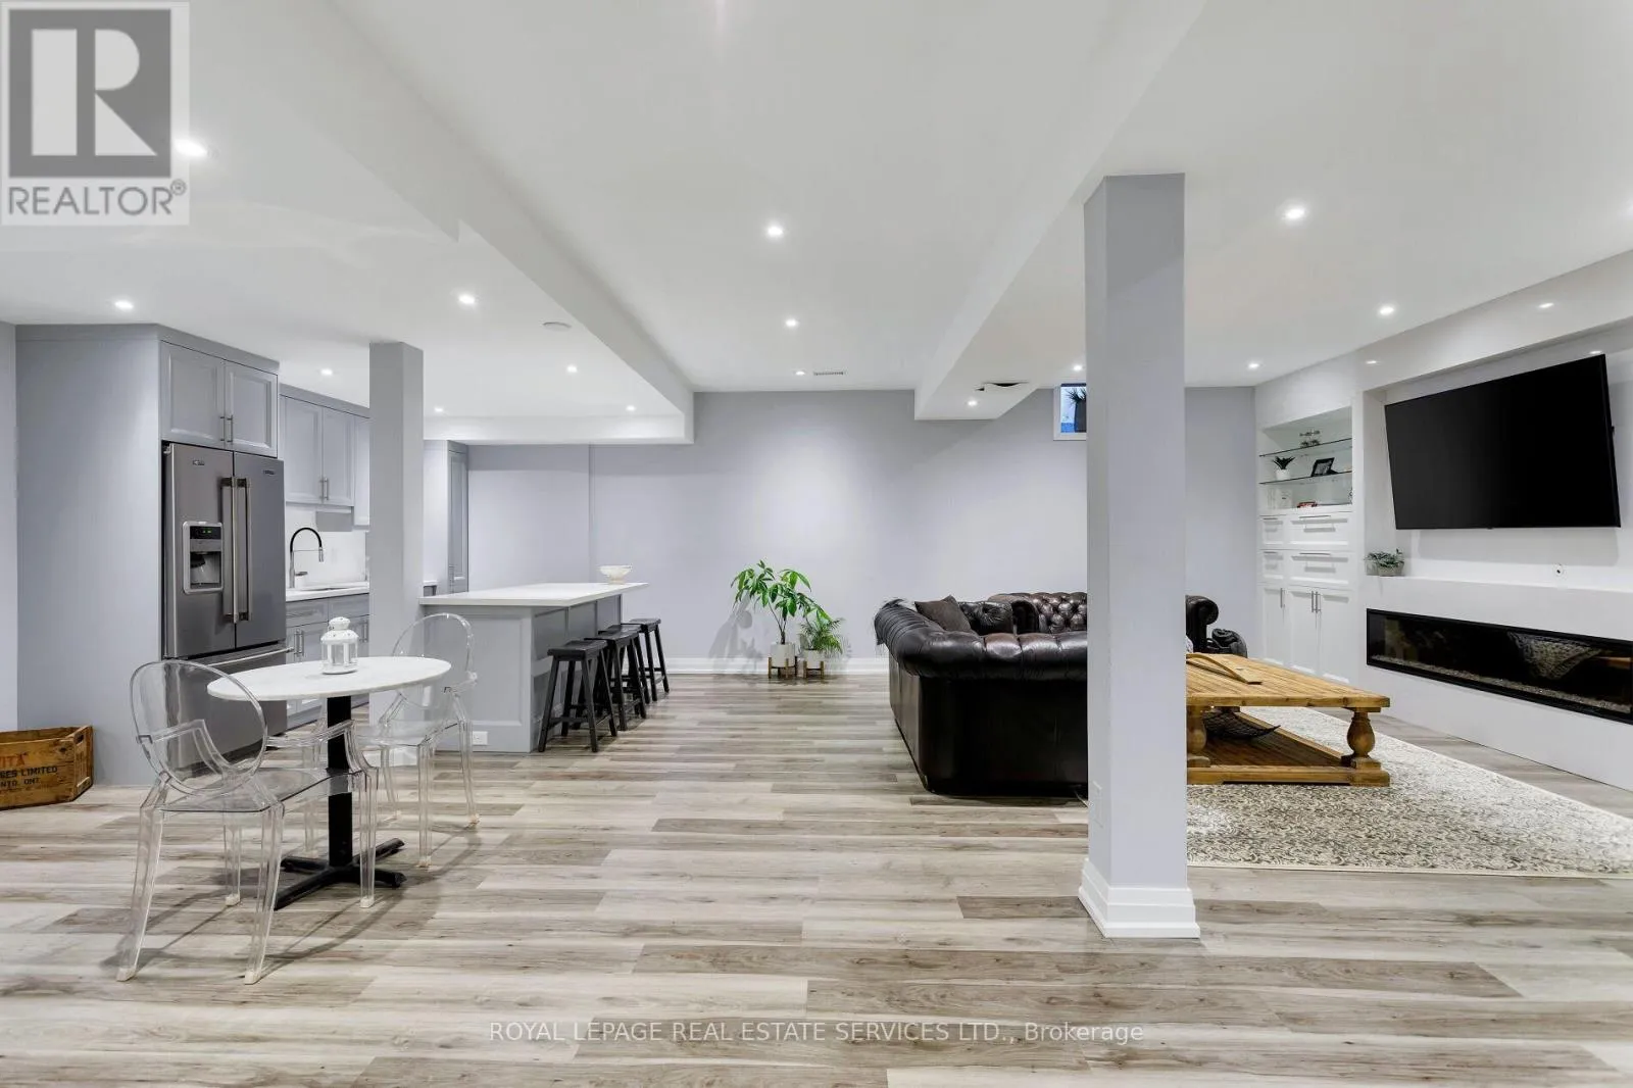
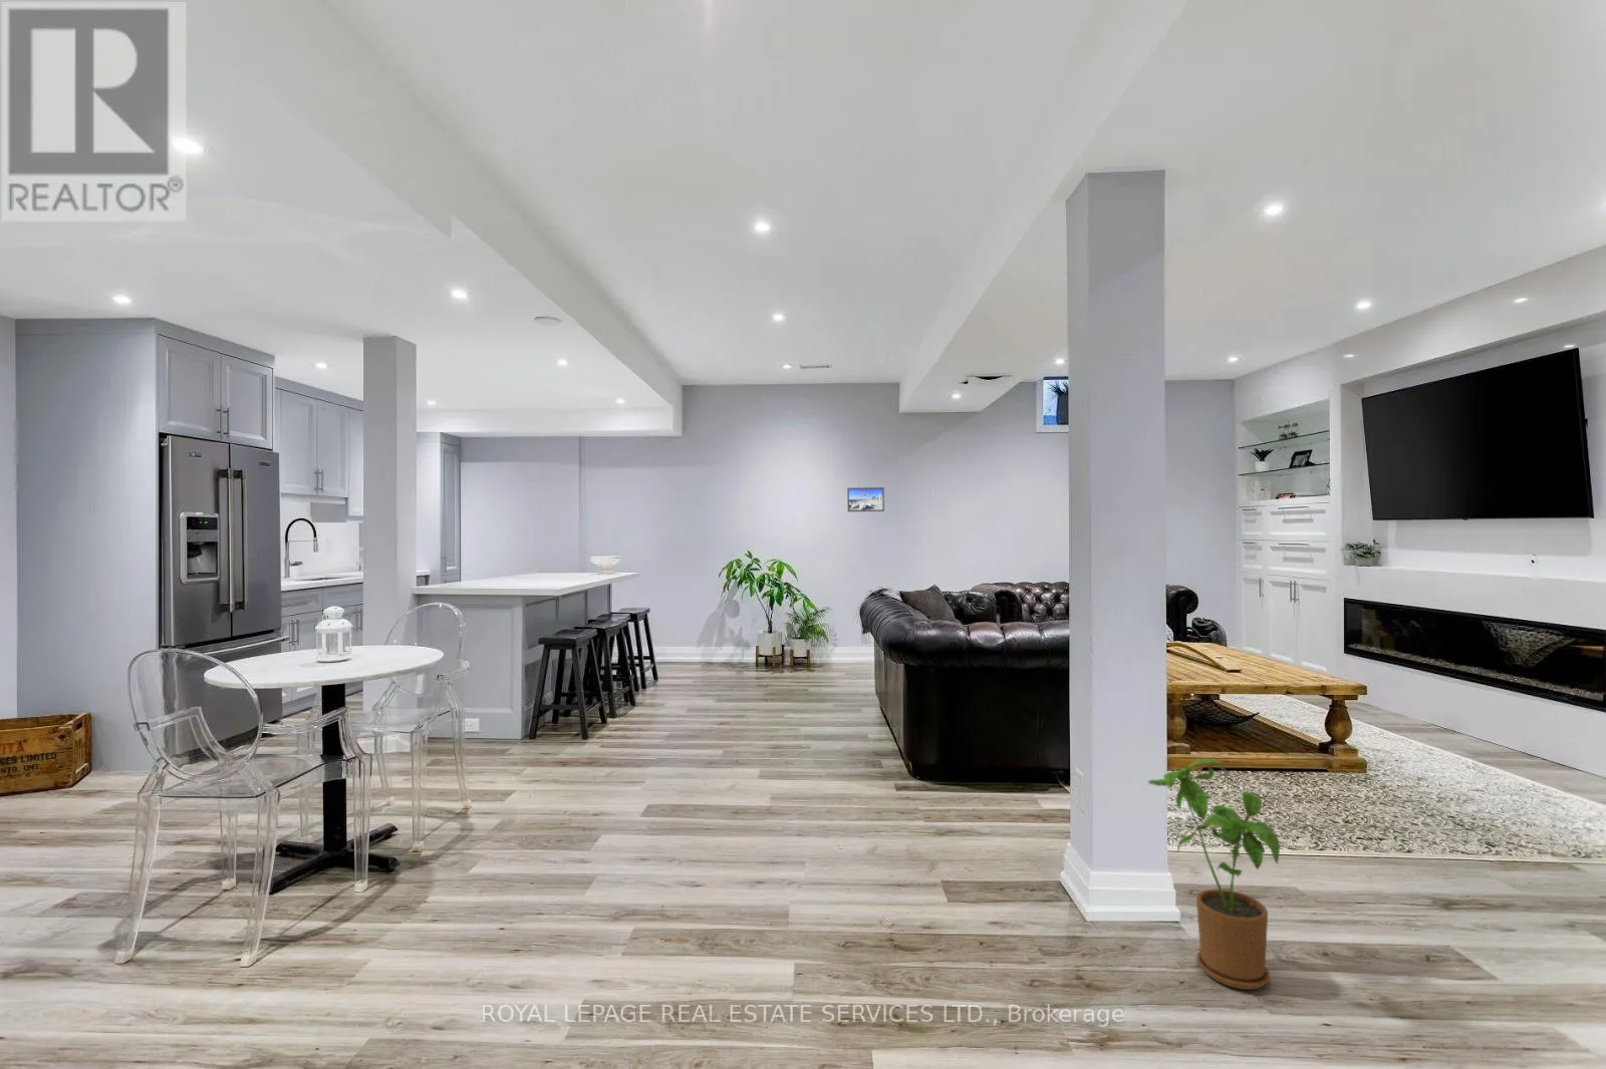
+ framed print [847,487,885,513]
+ house plant [1147,758,1281,990]
